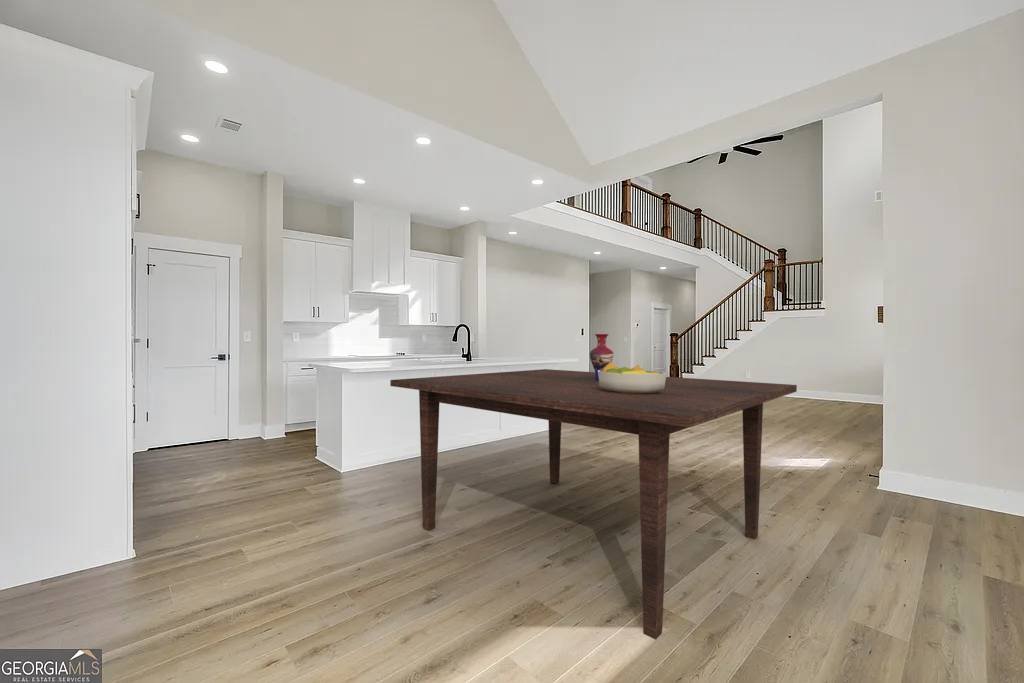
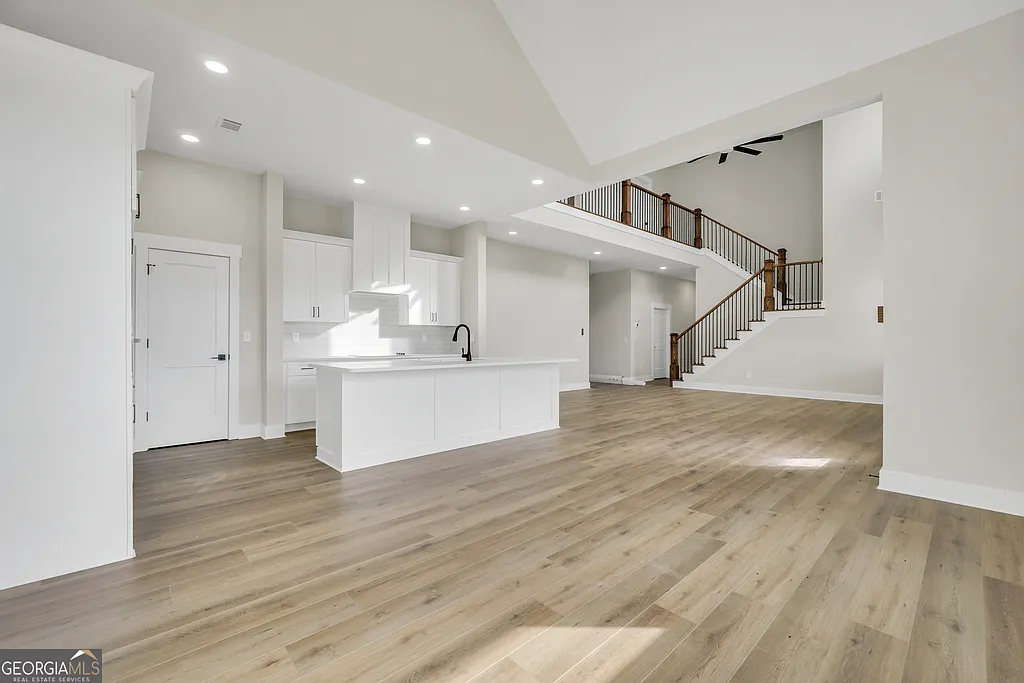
- table [389,368,798,641]
- fruit bowl [598,362,667,394]
- vase [589,333,615,380]
